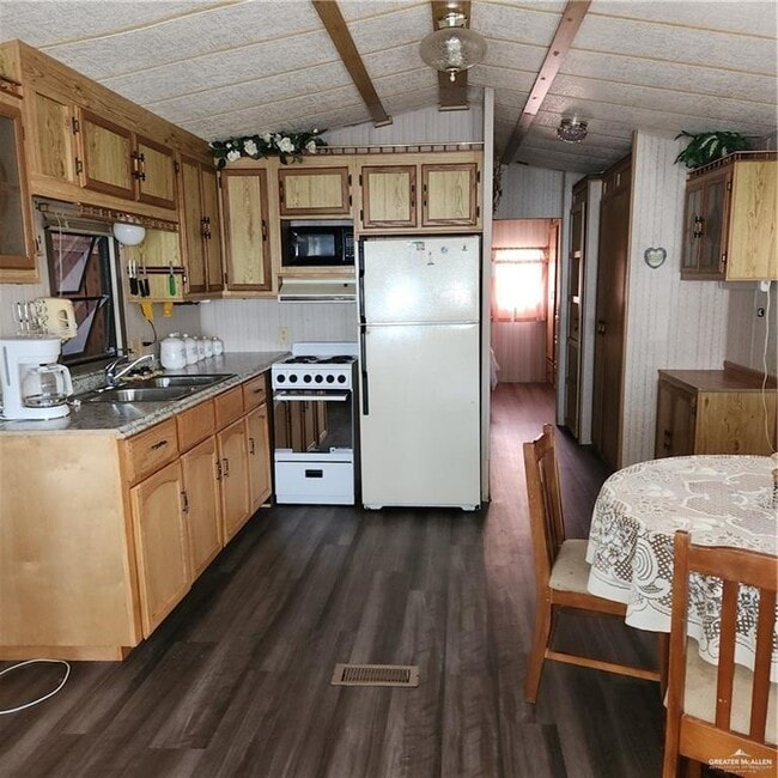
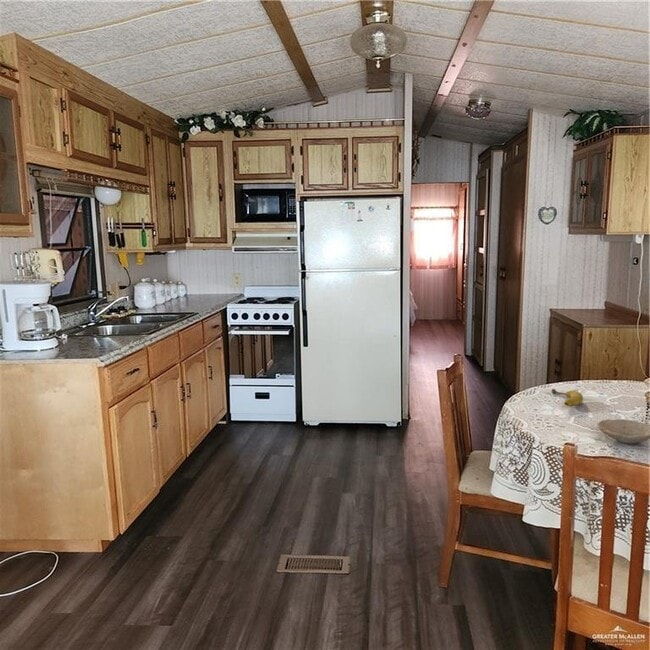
+ bowl [596,418,650,445]
+ fruit [551,388,584,407]
